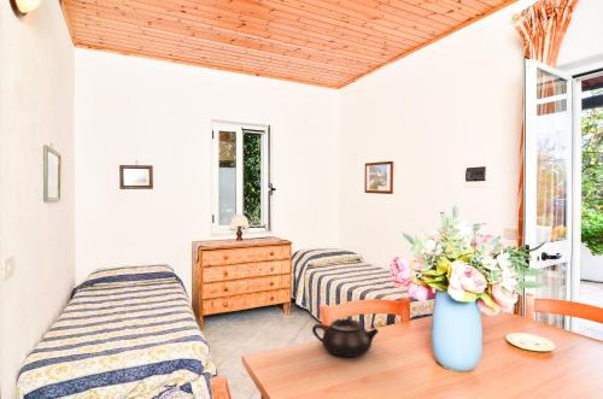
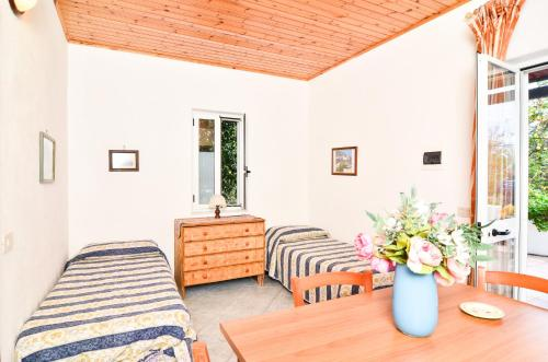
- teapot [311,317,380,358]
